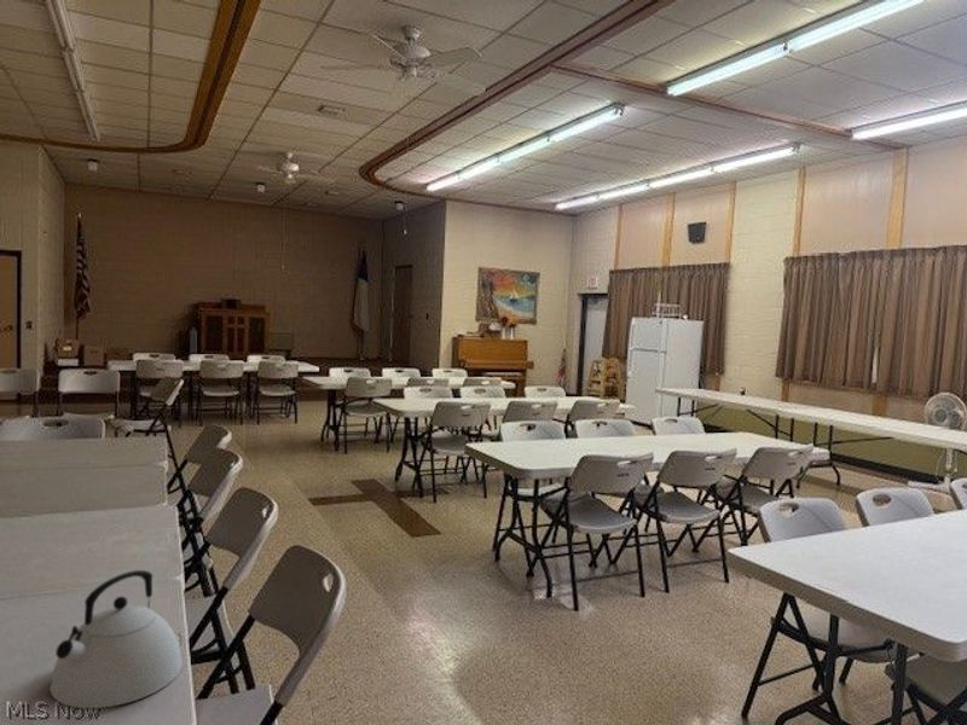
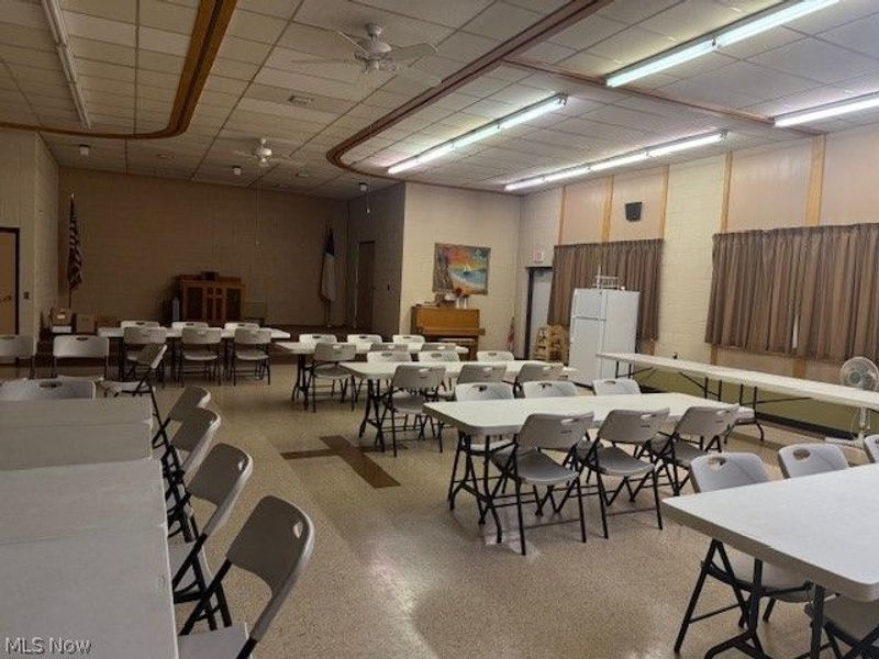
- kettle [48,569,184,709]
